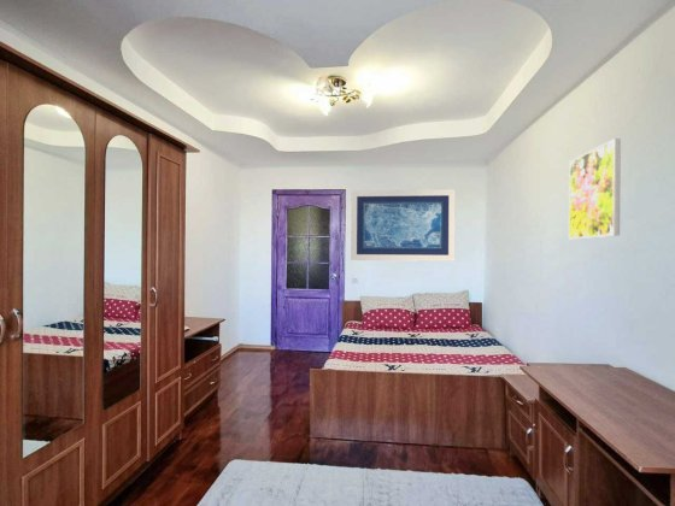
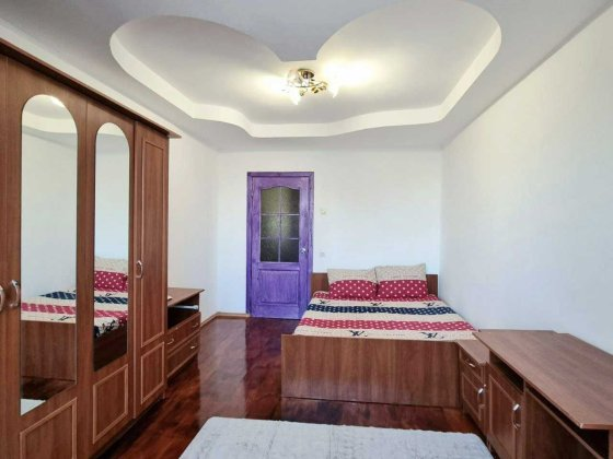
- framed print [568,137,622,240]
- wall art [350,188,457,263]
